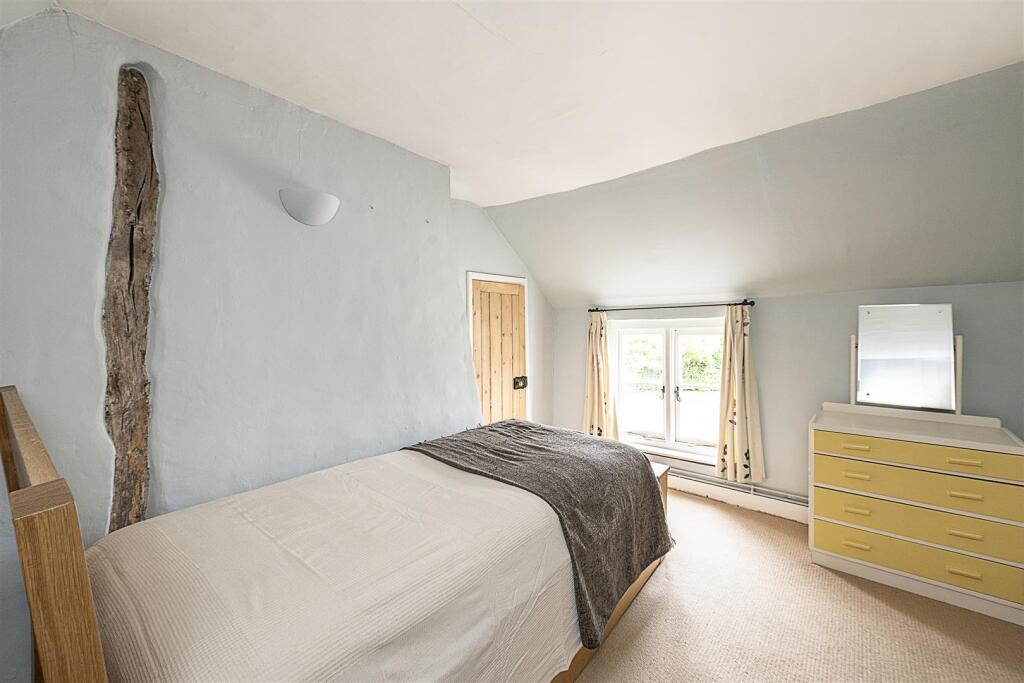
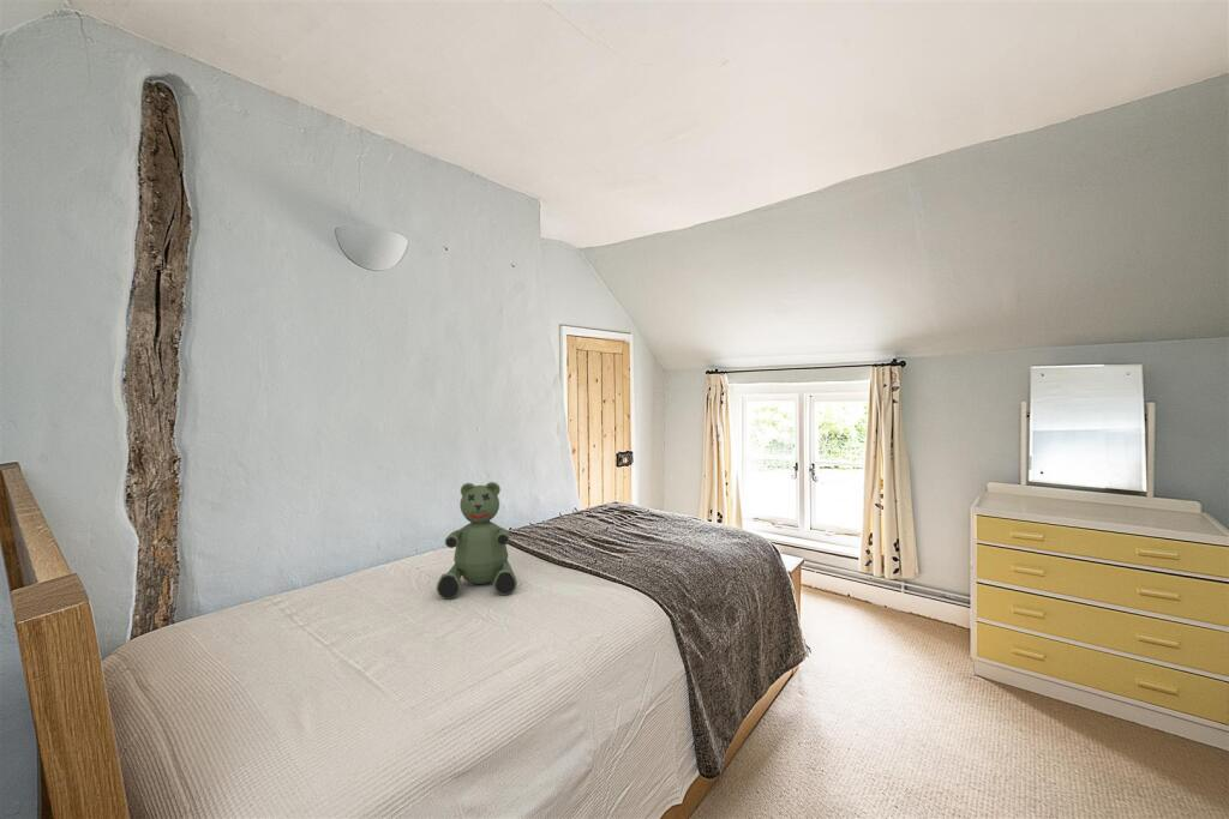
+ teddy bear [436,481,518,601]
